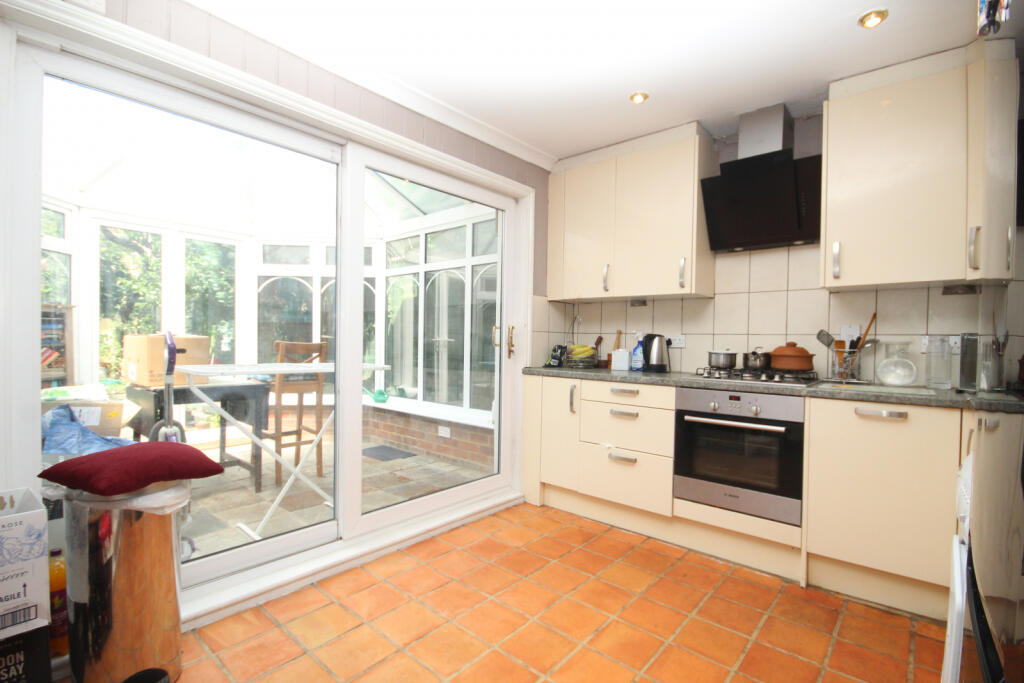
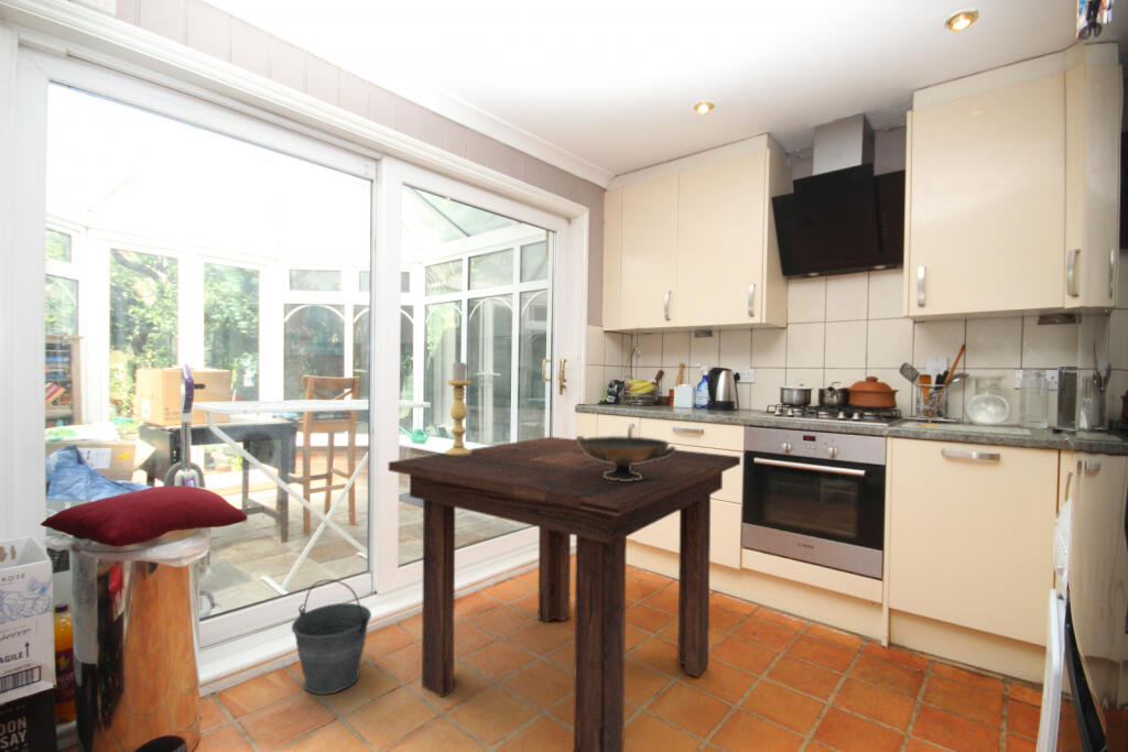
+ dining table [387,436,741,752]
+ decorative bowl [575,435,677,481]
+ candle holder [444,361,473,456]
+ bucket [291,578,372,696]
